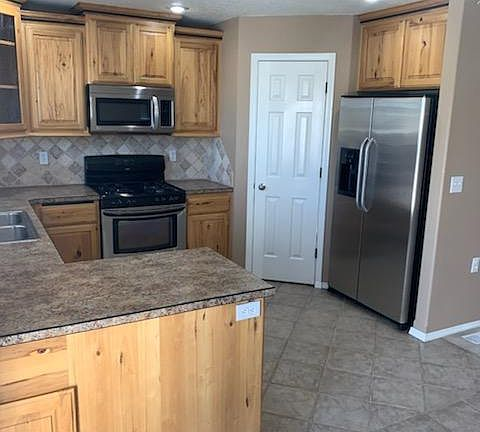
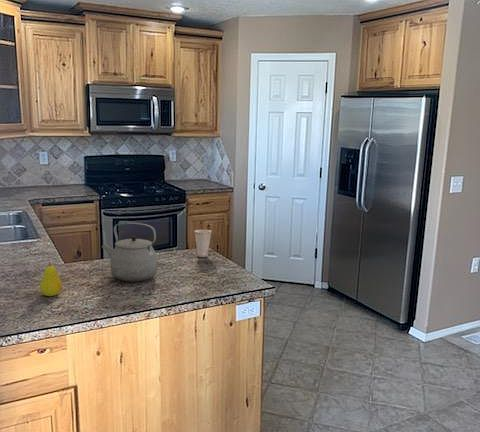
+ tea kettle [101,221,158,283]
+ fruit [39,261,63,297]
+ cup [193,229,213,258]
